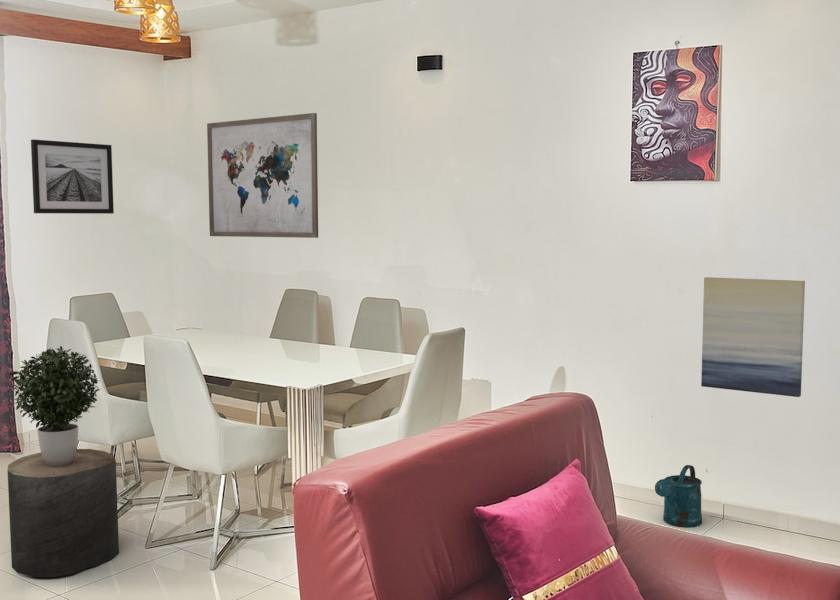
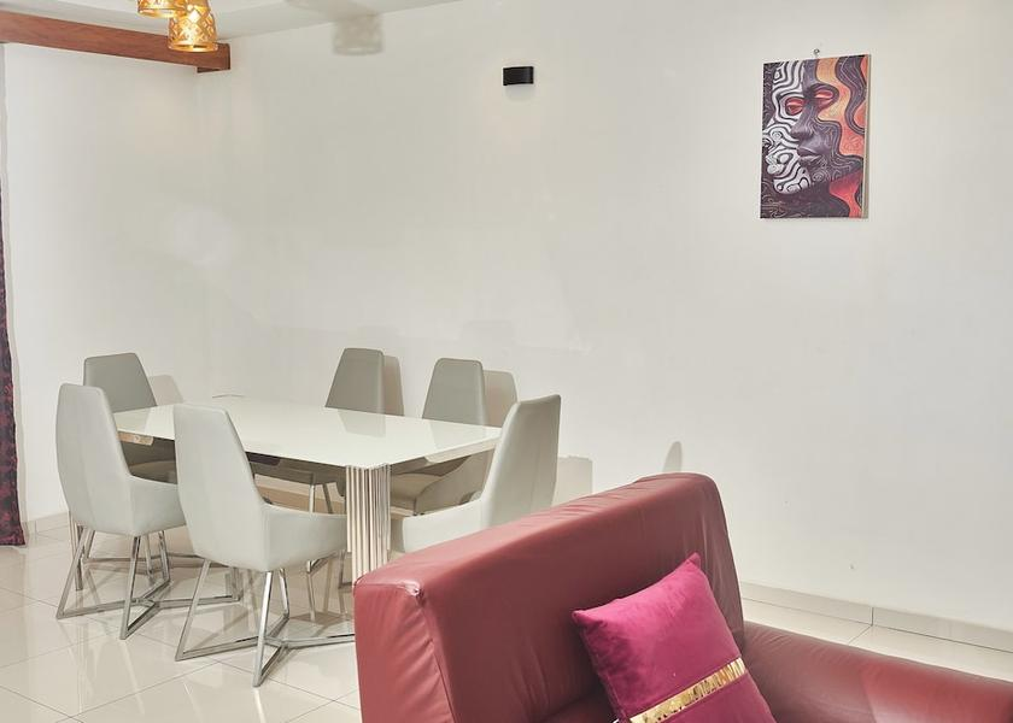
- wall art [700,276,806,398]
- watering can [654,464,703,528]
- stool [6,448,120,578]
- wall art [206,112,319,239]
- wall art [30,138,115,215]
- potted plant [9,345,100,467]
